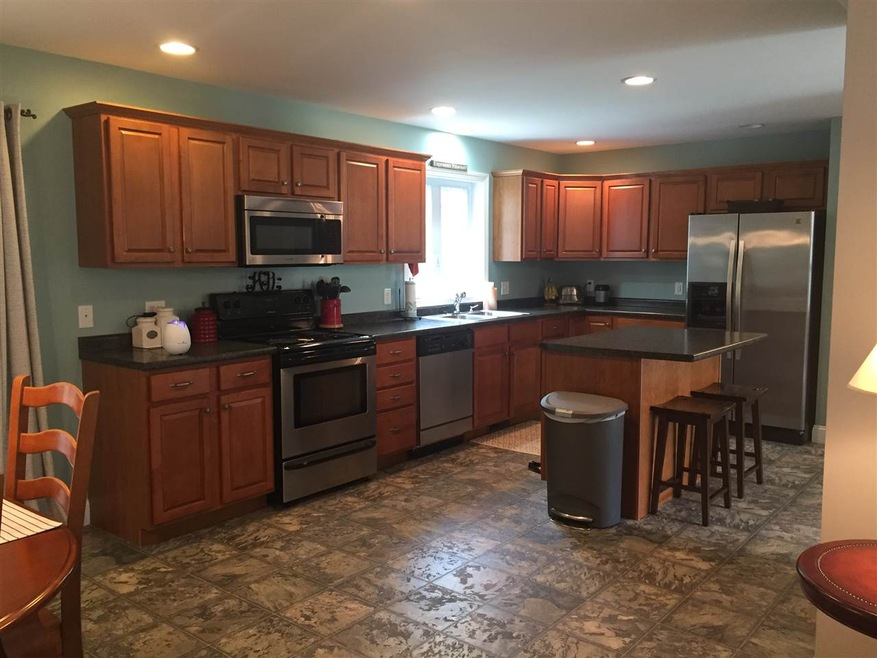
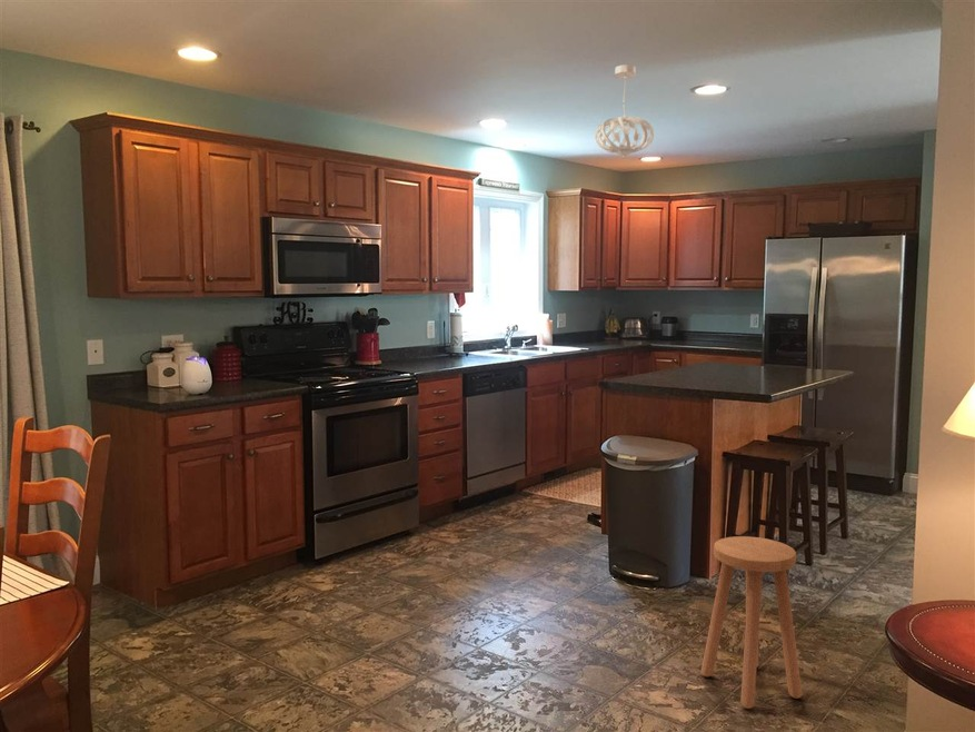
+ stool [700,535,803,710]
+ pendant light [594,63,655,158]
